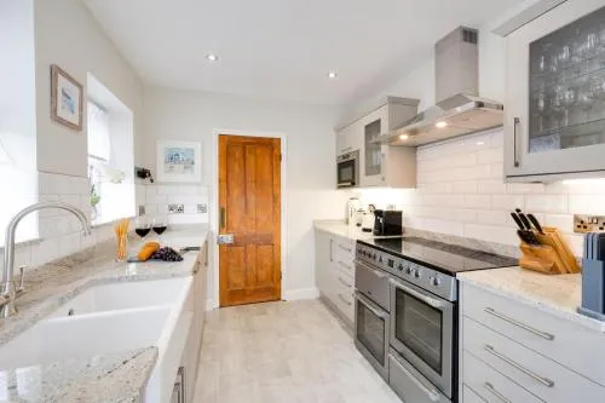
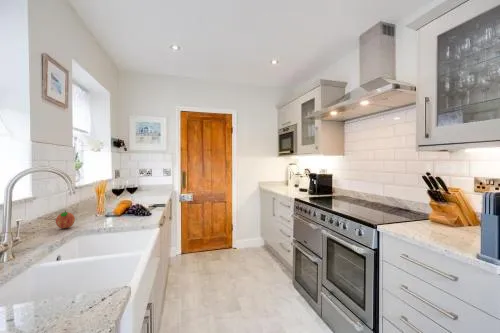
+ fruit [55,209,76,229]
